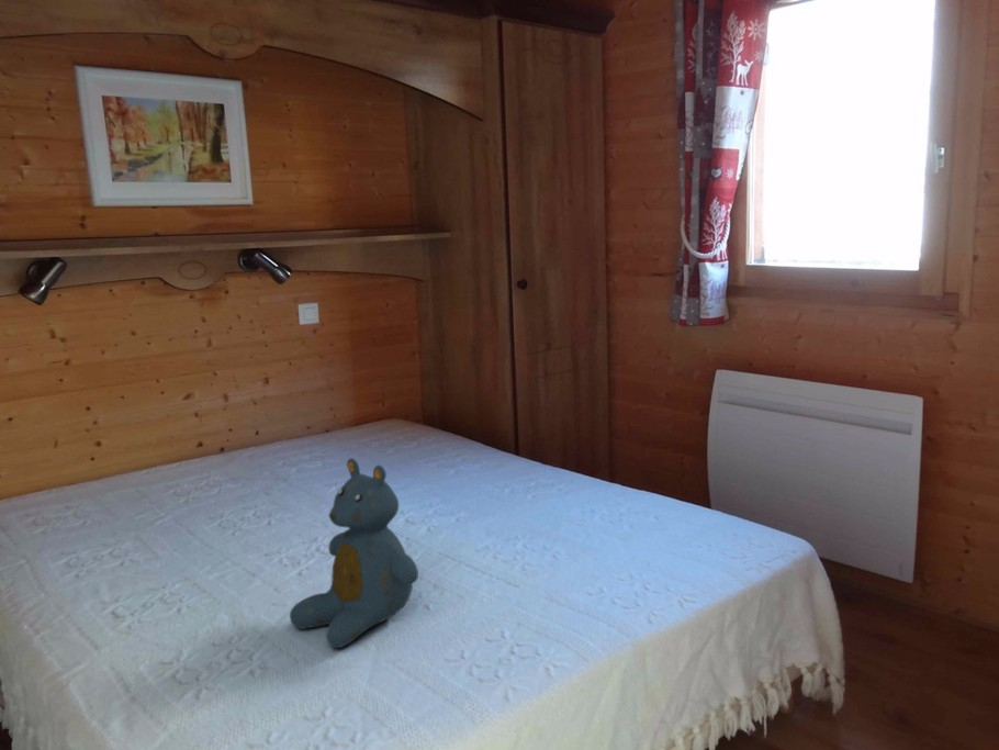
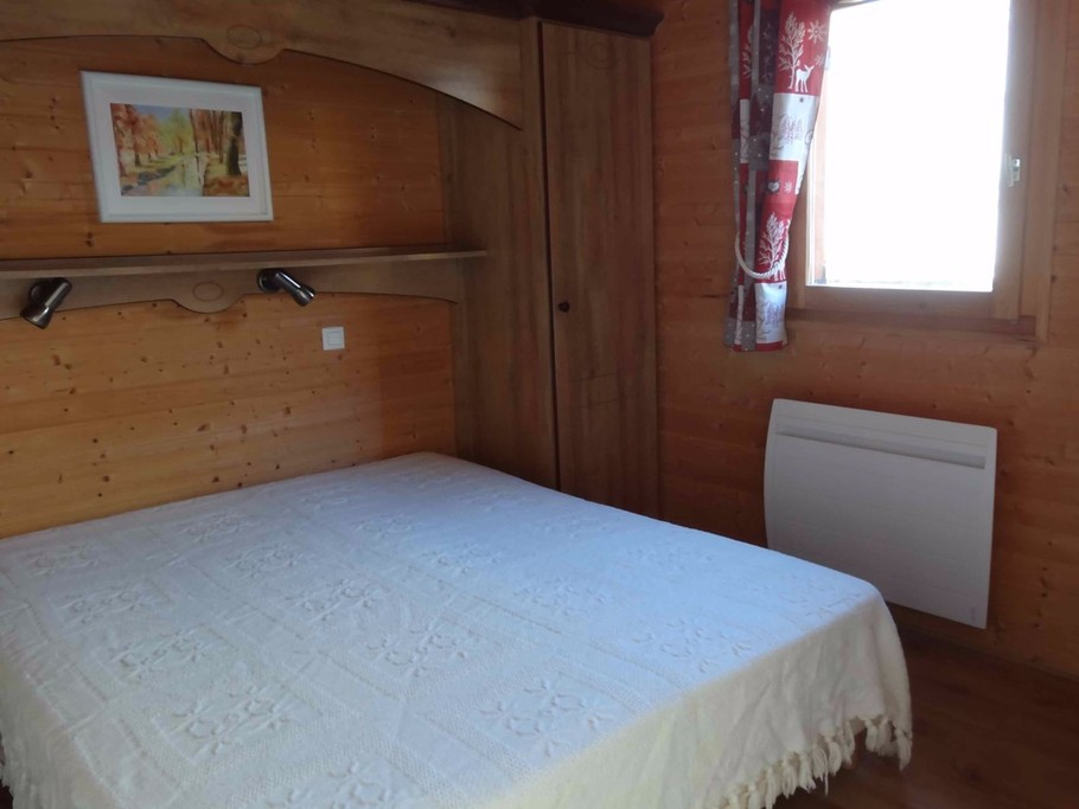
- teddy bear [289,457,419,649]
